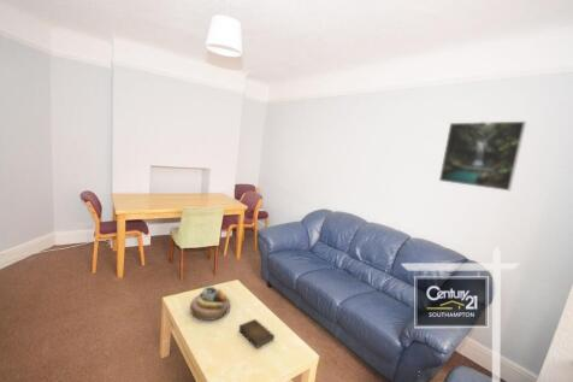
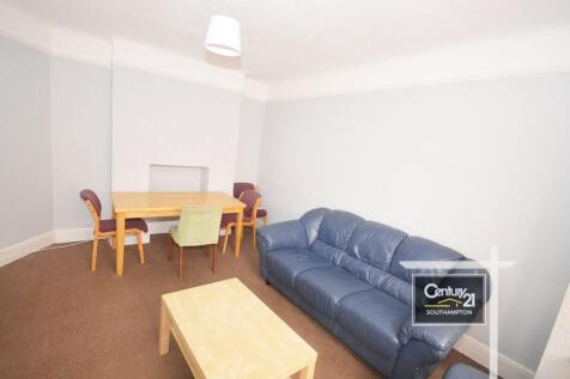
- decorative bowl [189,286,231,322]
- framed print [438,121,527,192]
- book [238,318,276,349]
